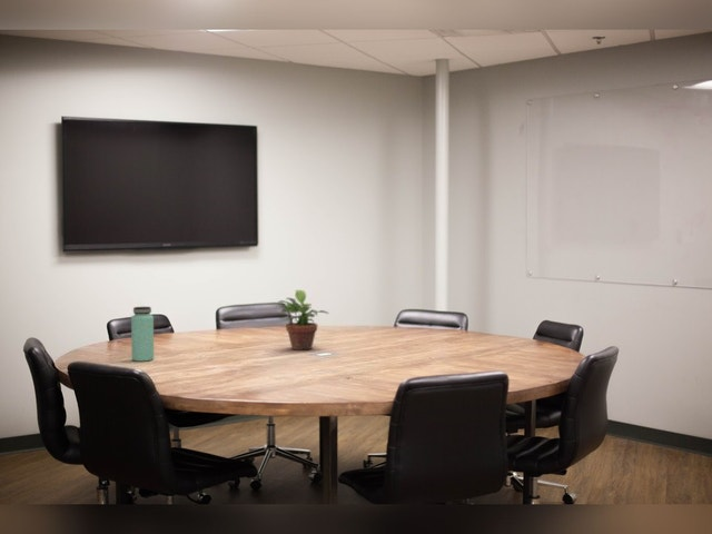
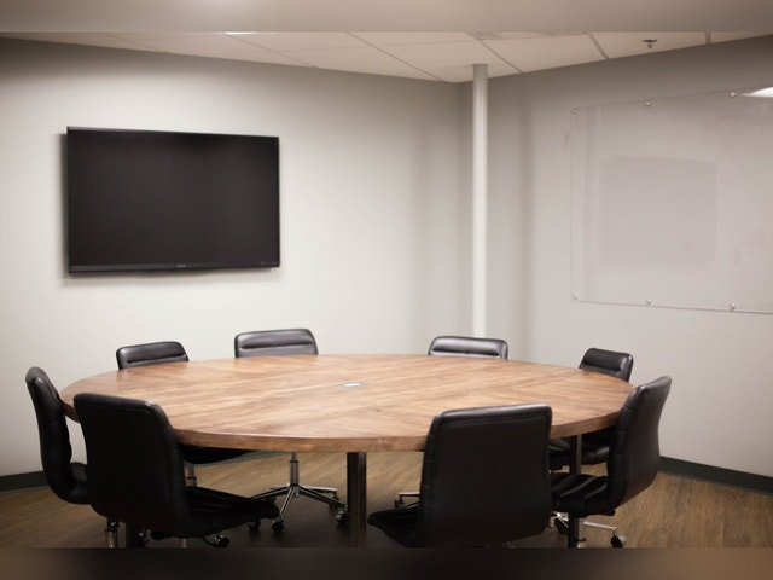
- bottle [130,306,155,363]
- potted plant [277,289,329,350]
